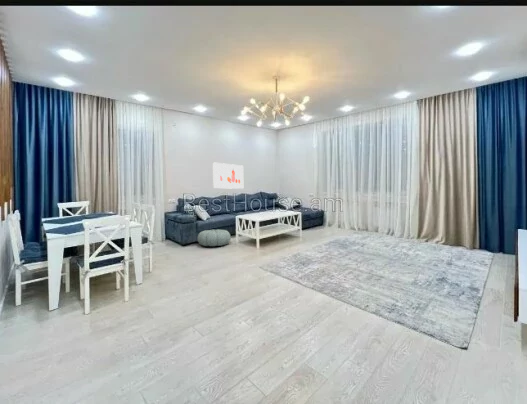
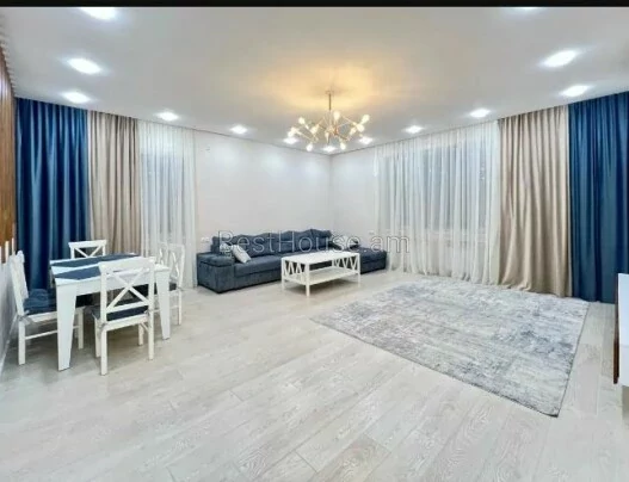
- wall art [212,162,244,190]
- pouf [197,229,232,247]
